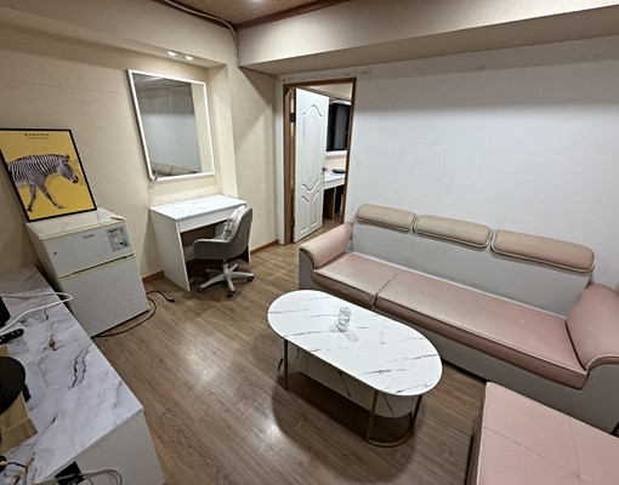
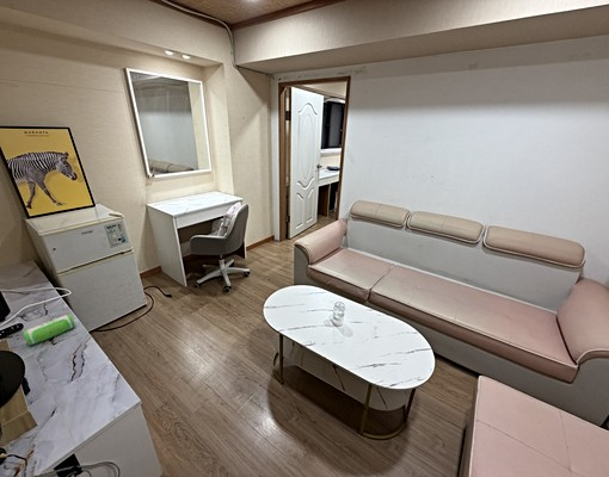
+ speaker [21,314,76,346]
